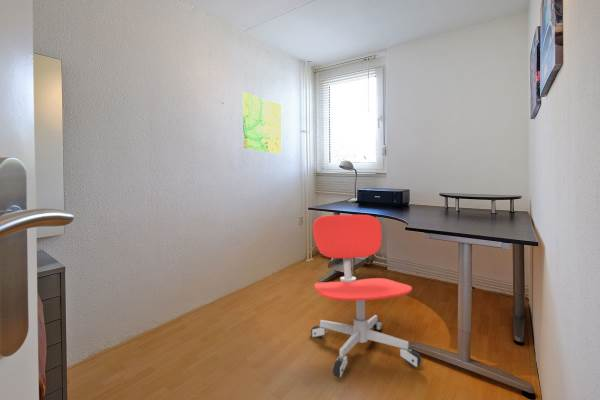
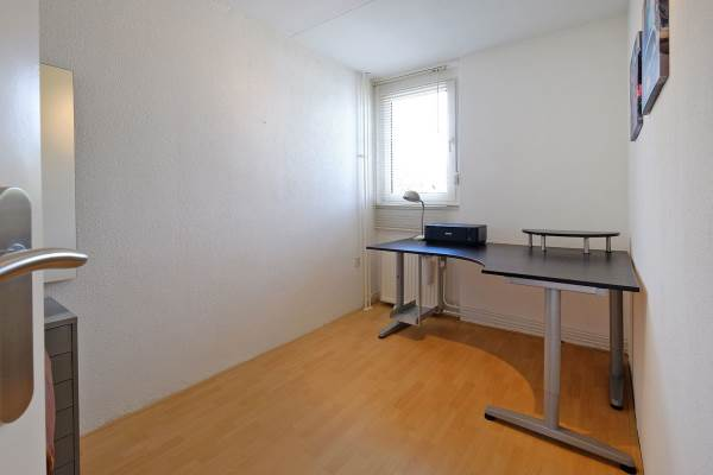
- office chair [310,214,423,379]
- map [242,90,282,155]
